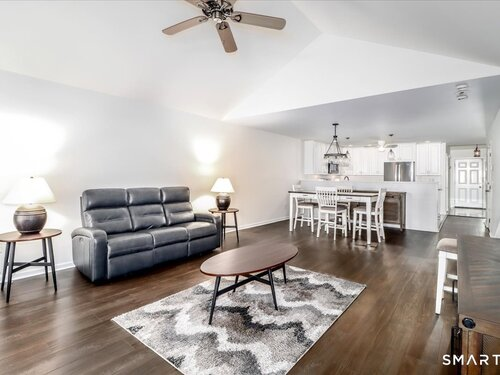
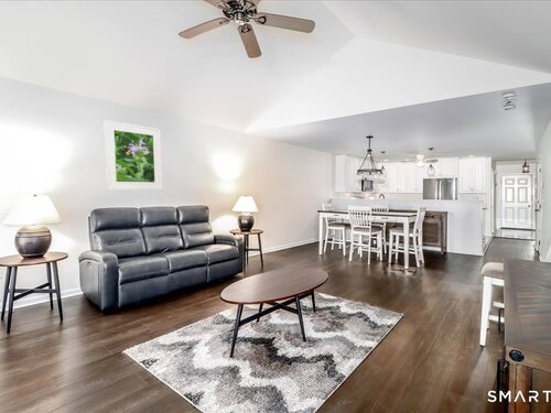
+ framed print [102,119,163,191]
